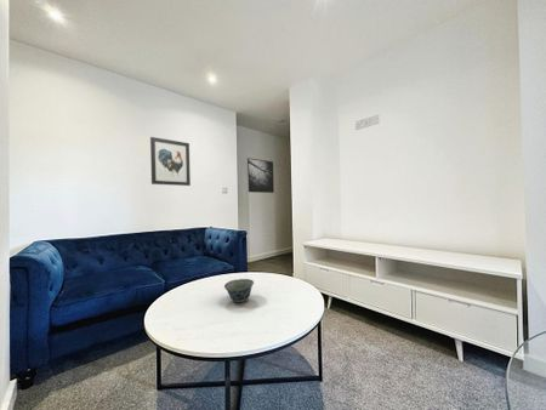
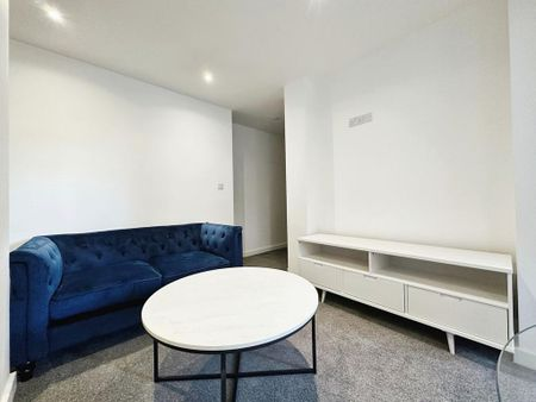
- bowl [223,278,255,303]
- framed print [246,156,275,194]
- wall art [149,136,192,187]
